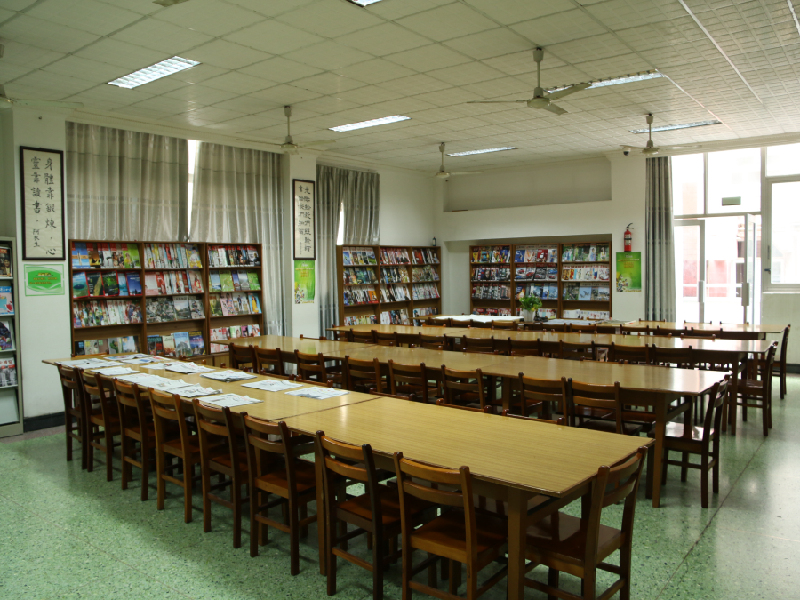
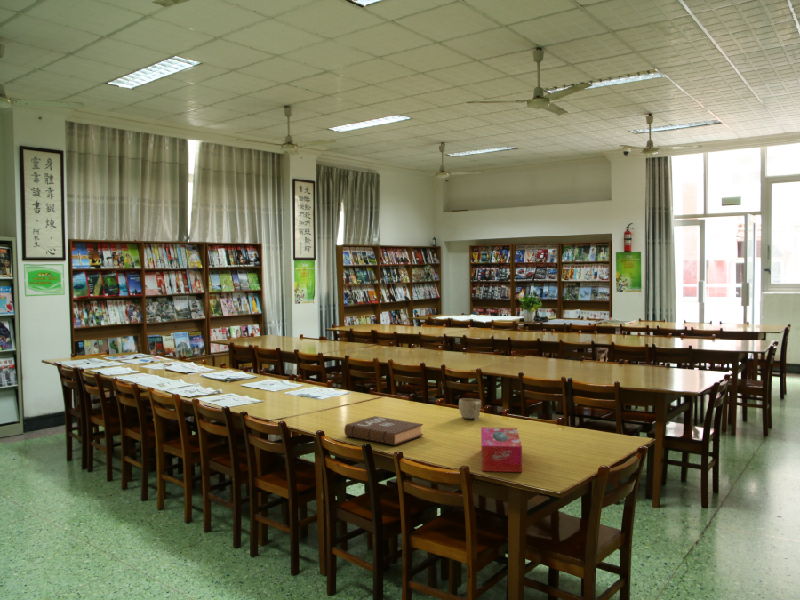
+ tissue box [480,426,523,473]
+ book [343,415,424,446]
+ cup [458,397,482,422]
